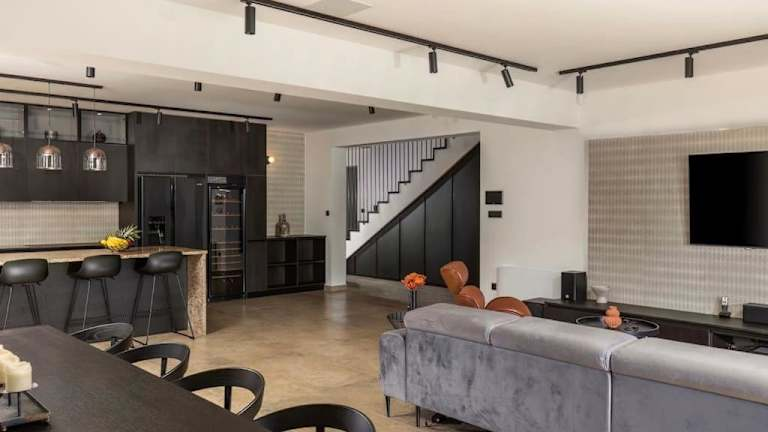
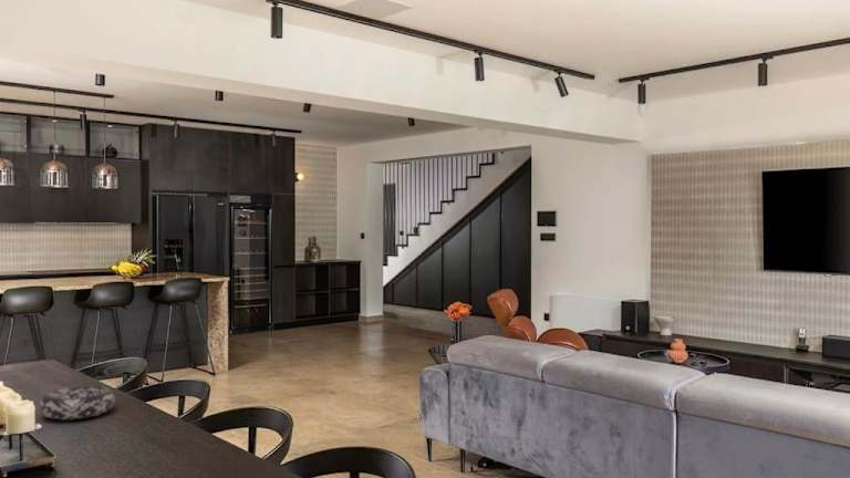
+ decorative bowl [39,385,116,420]
